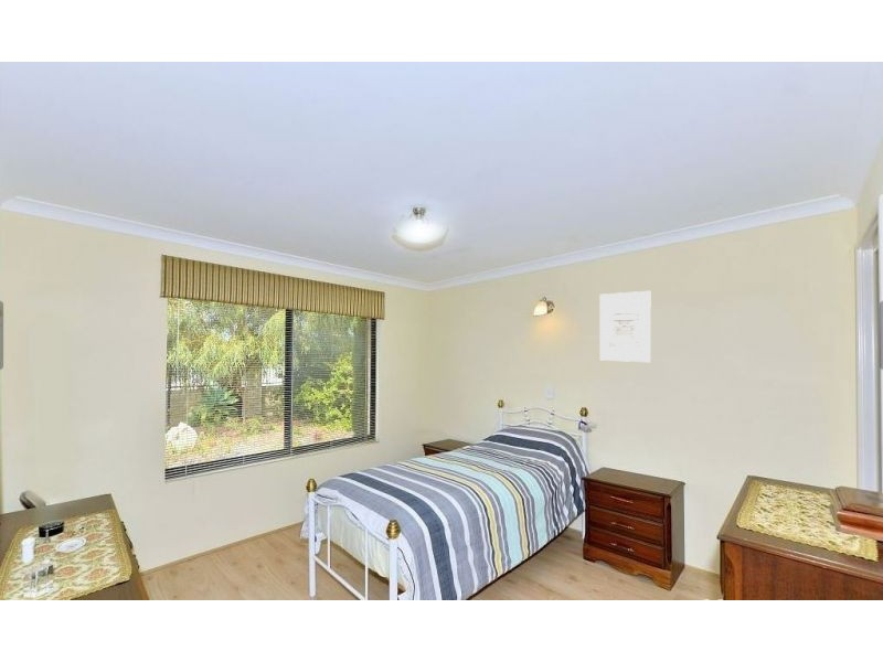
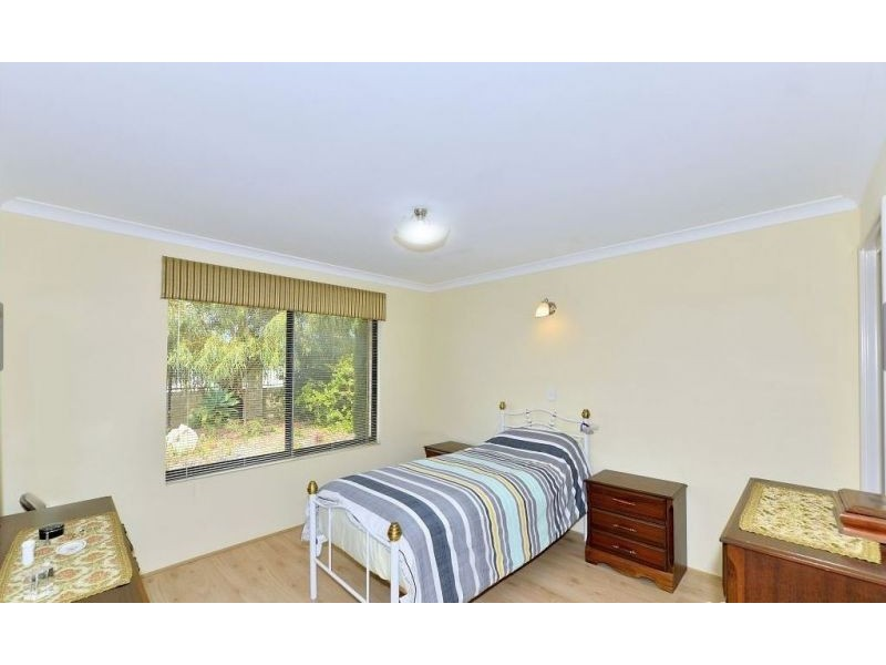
- wall art [598,290,652,363]
